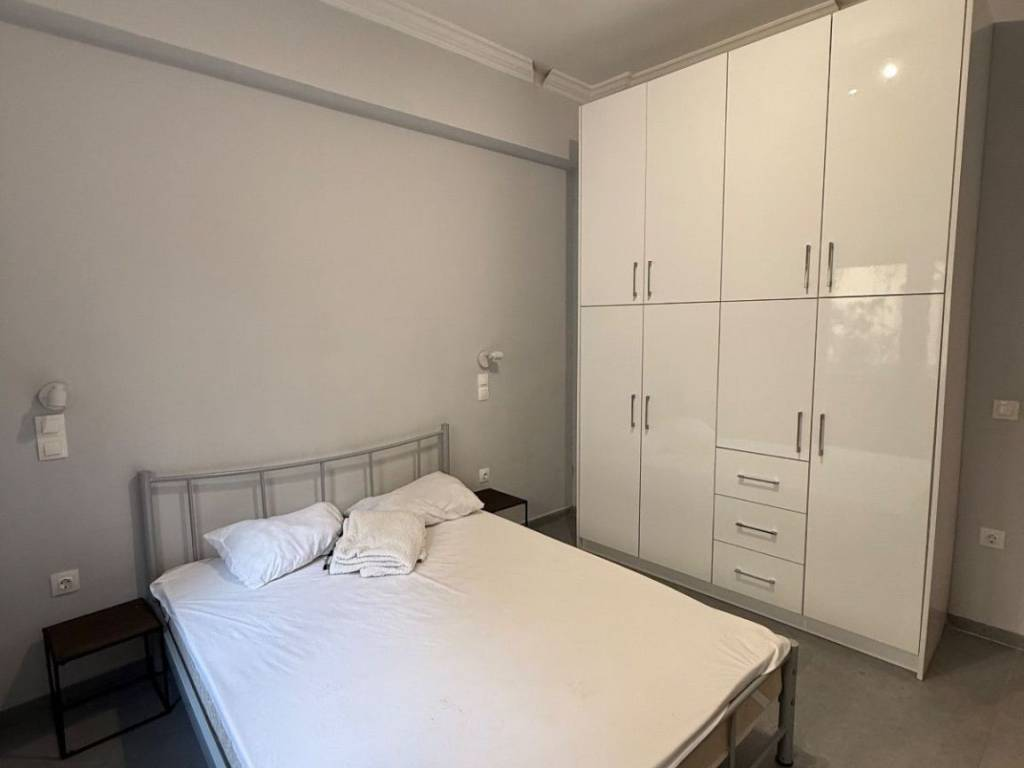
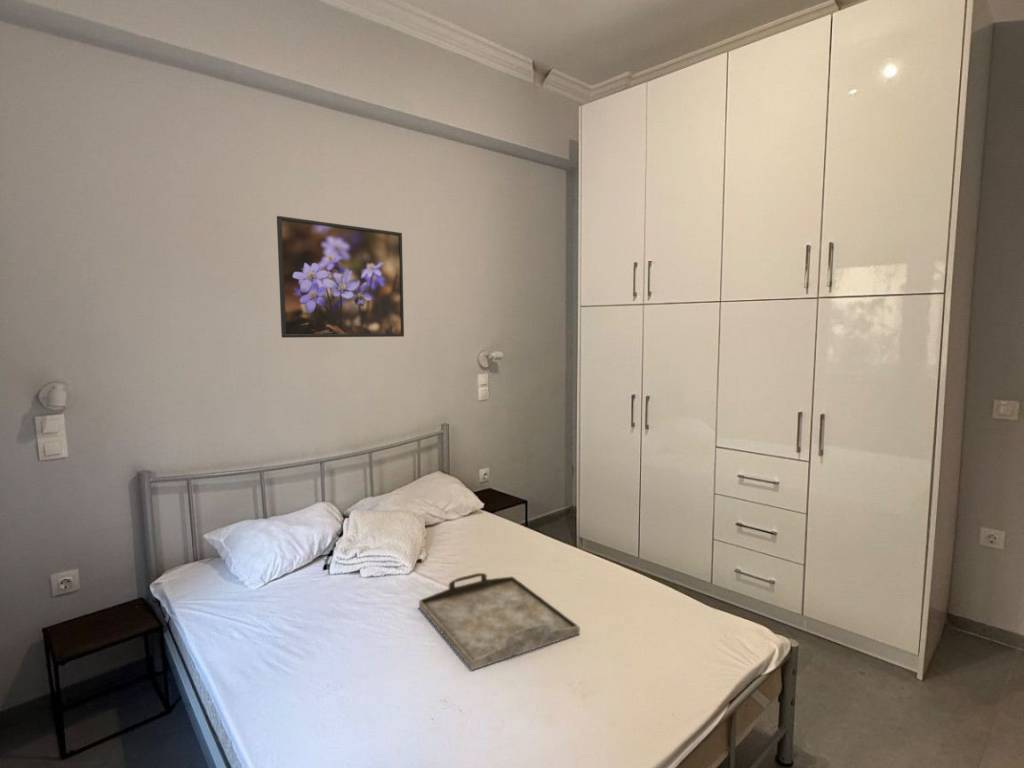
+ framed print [276,215,405,339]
+ serving tray [418,572,581,671]
